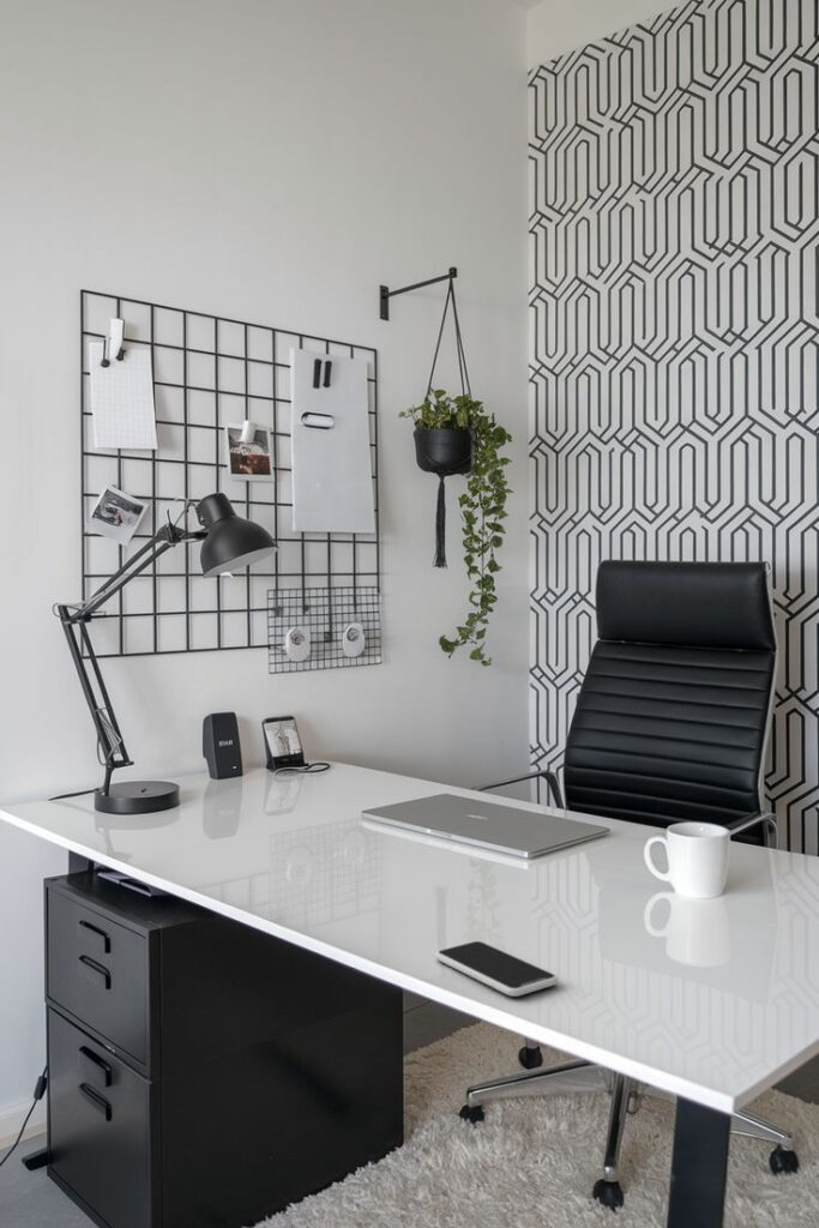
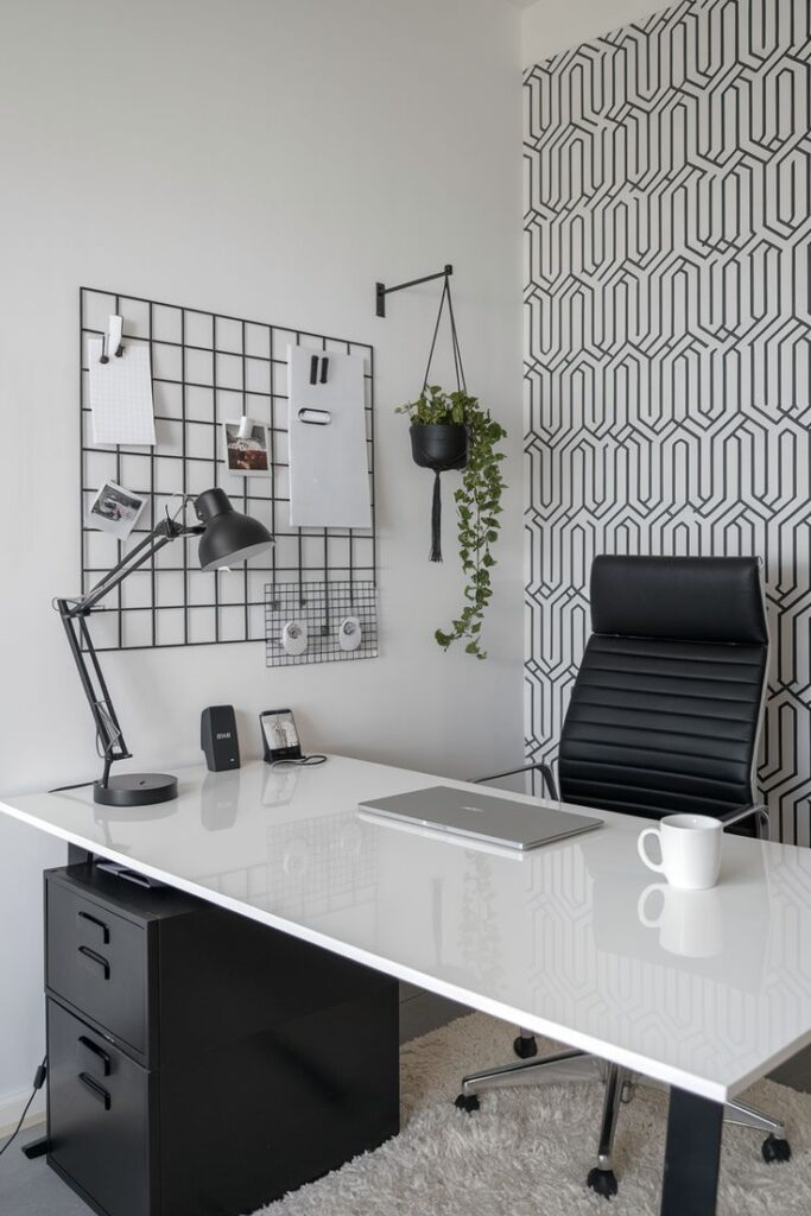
- smartphone [434,940,559,998]
